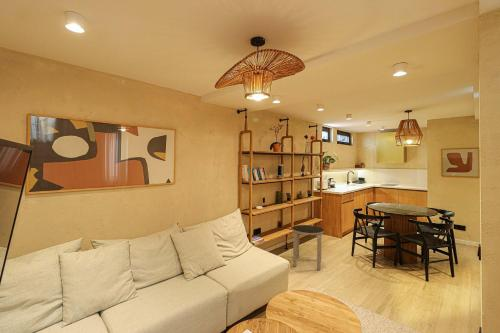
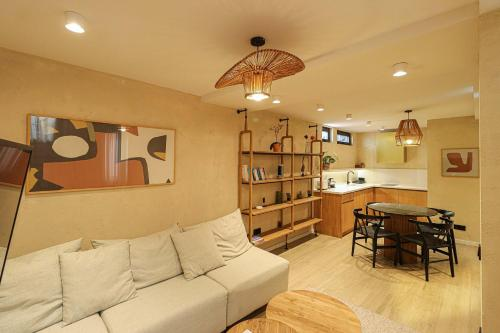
- side table [291,224,325,271]
